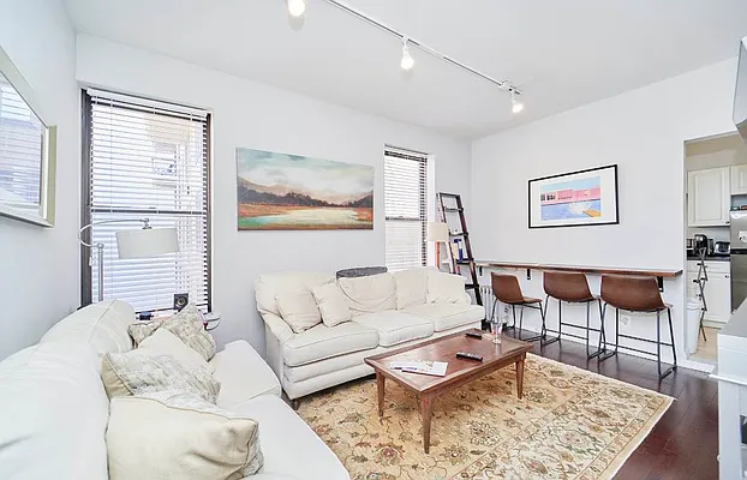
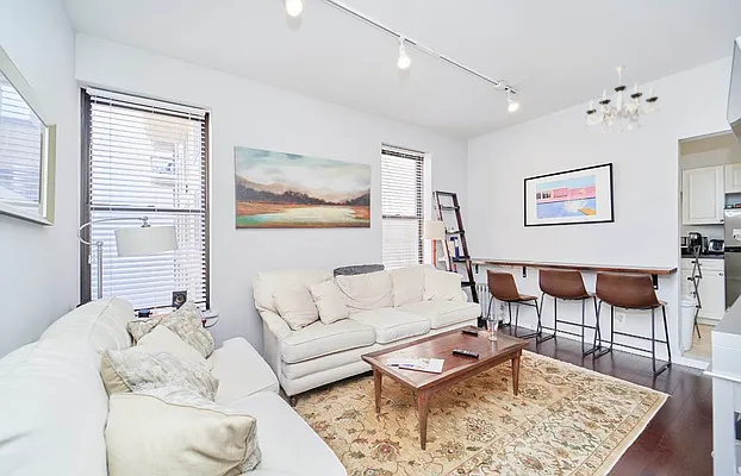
+ chandelier [584,64,660,136]
